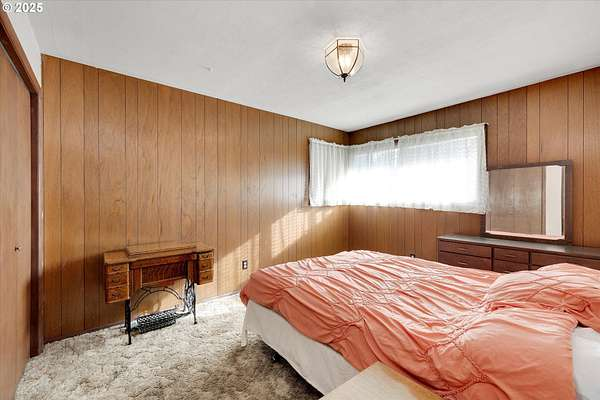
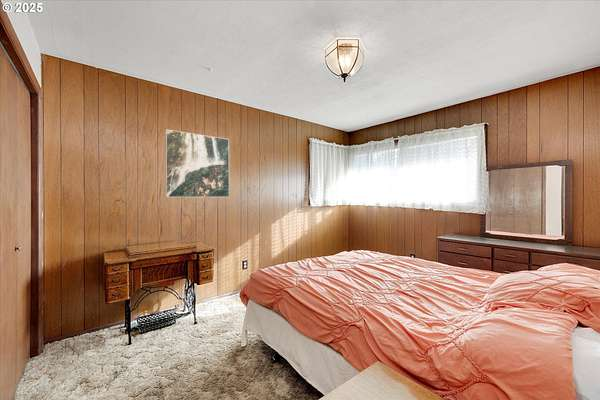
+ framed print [164,128,230,198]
